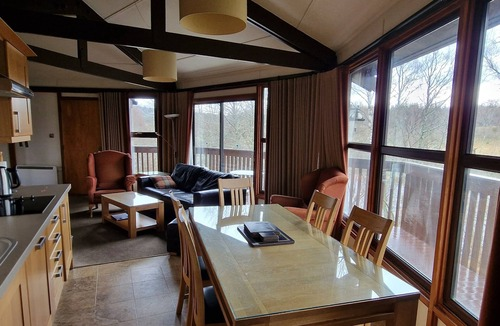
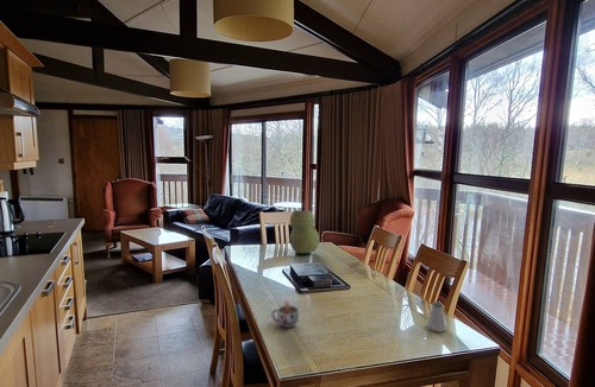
+ vase [289,209,320,254]
+ mug [270,298,300,329]
+ saltshaker [426,300,447,332]
